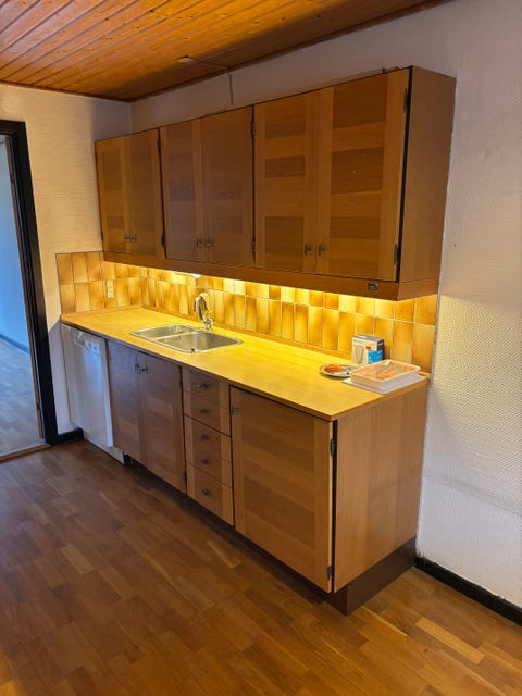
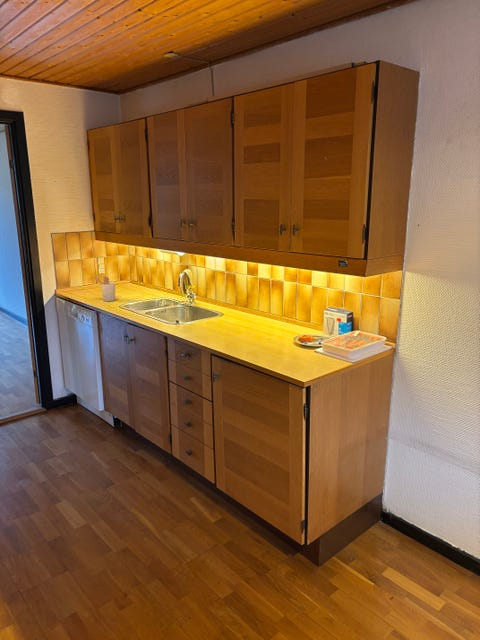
+ utensil holder [92,275,116,302]
